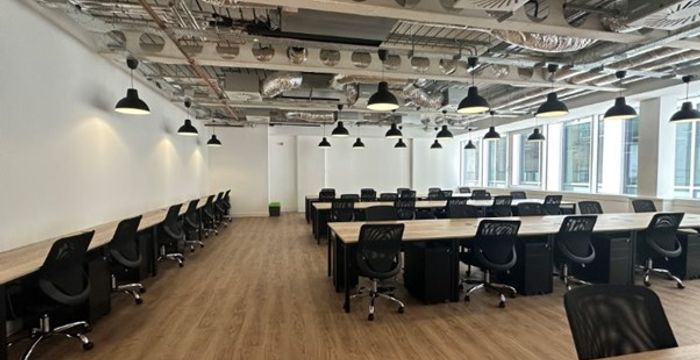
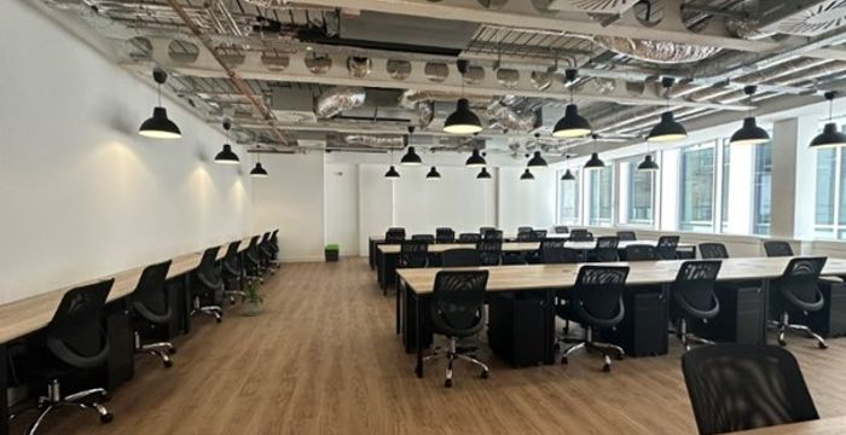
+ house plant [231,279,268,317]
